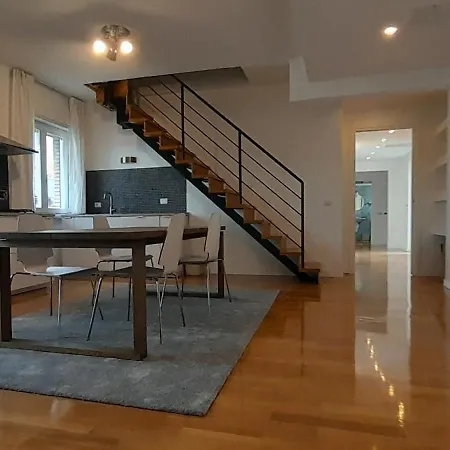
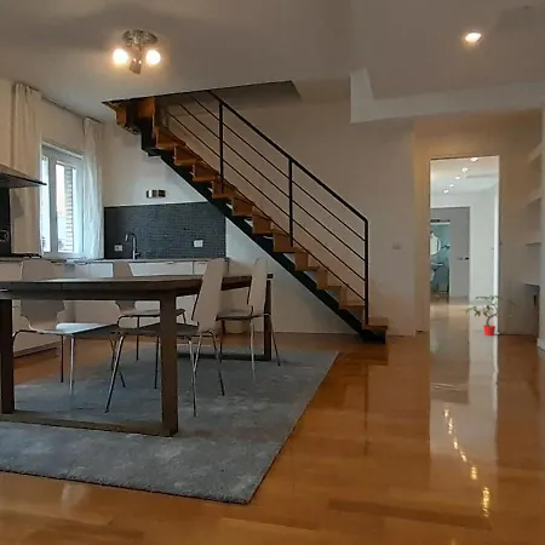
+ potted plant [465,294,517,337]
